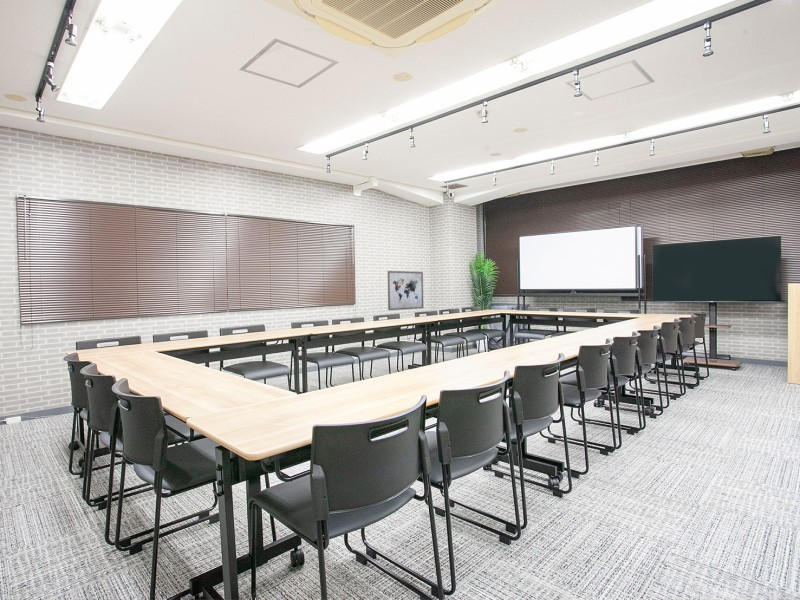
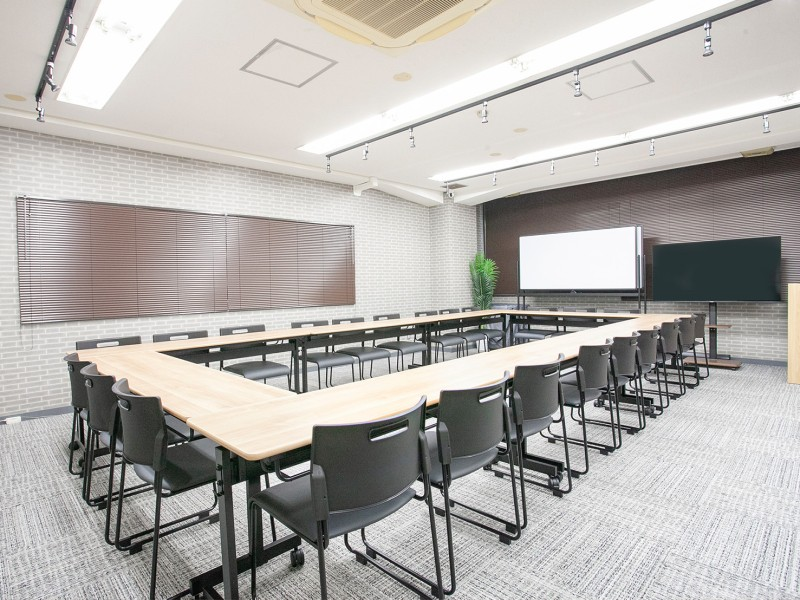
- wall art [387,270,424,311]
